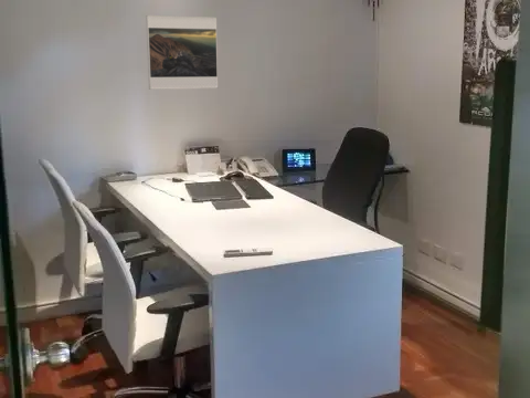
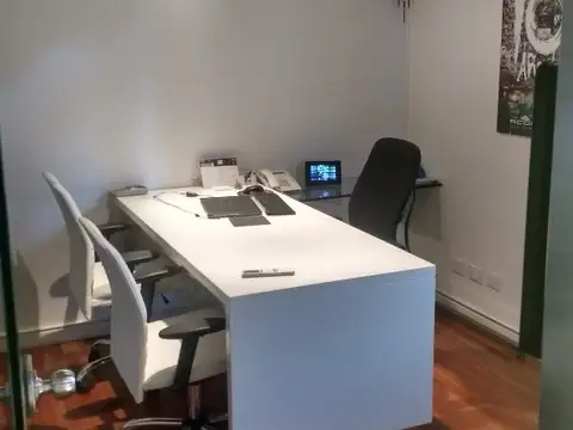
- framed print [145,14,219,91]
